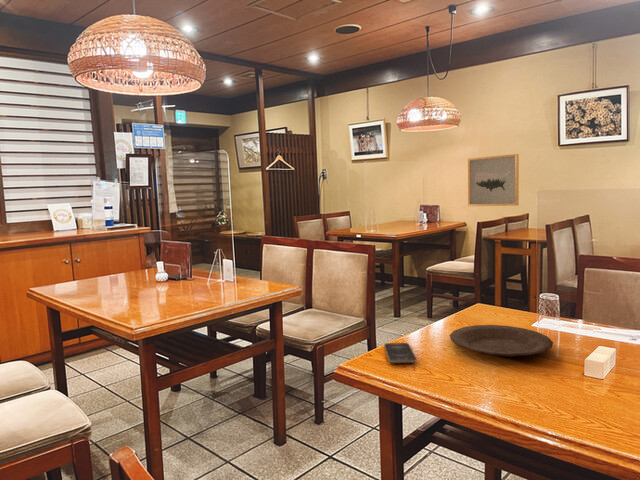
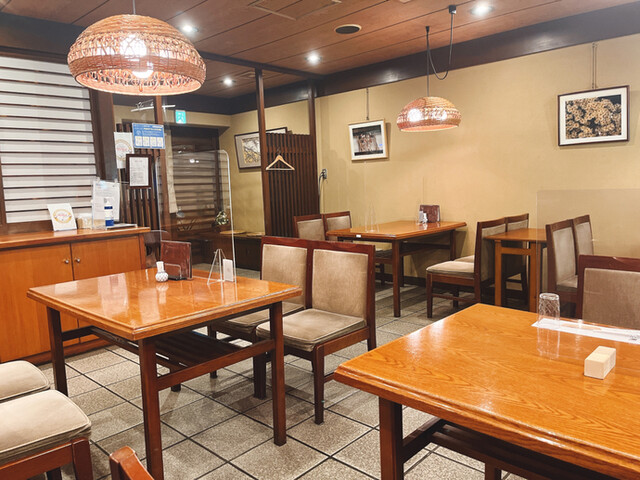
- wall art [467,153,520,207]
- plate [449,324,554,358]
- smartphone [383,342,417,364]
